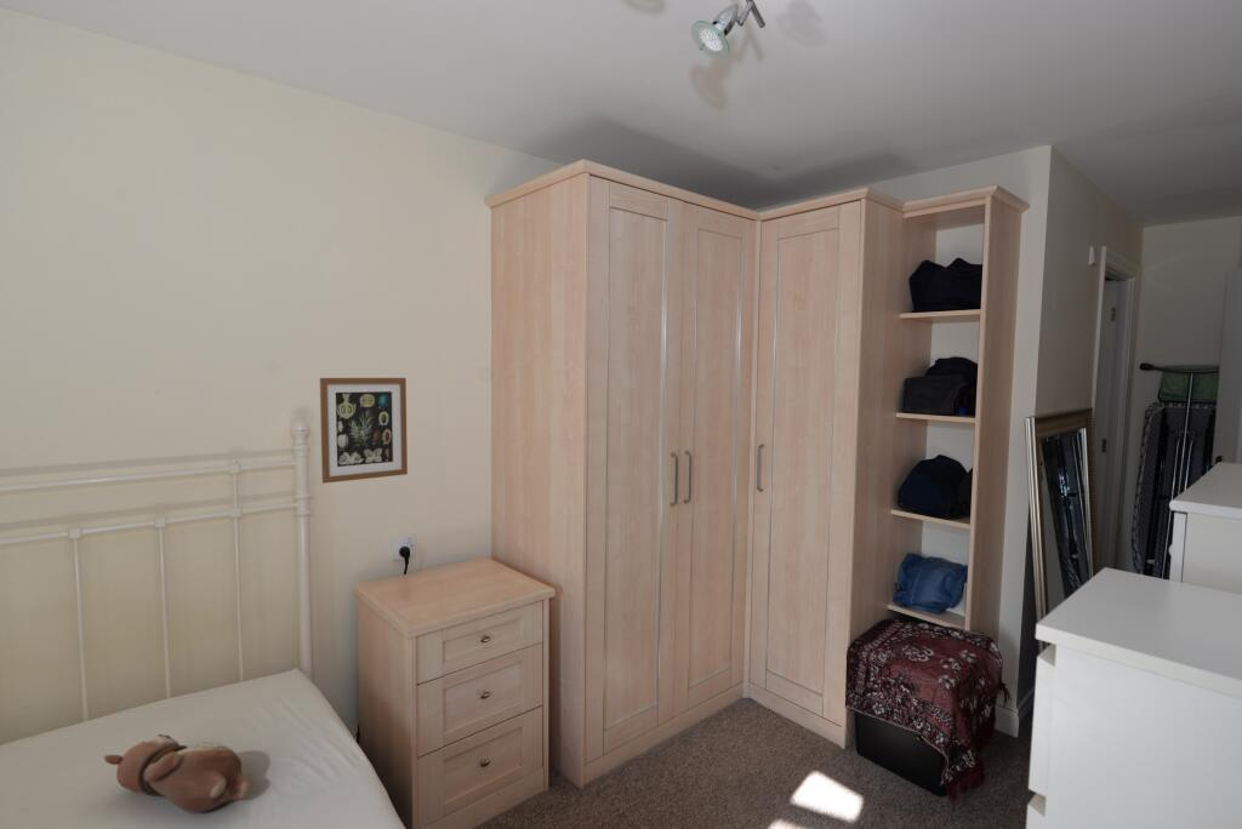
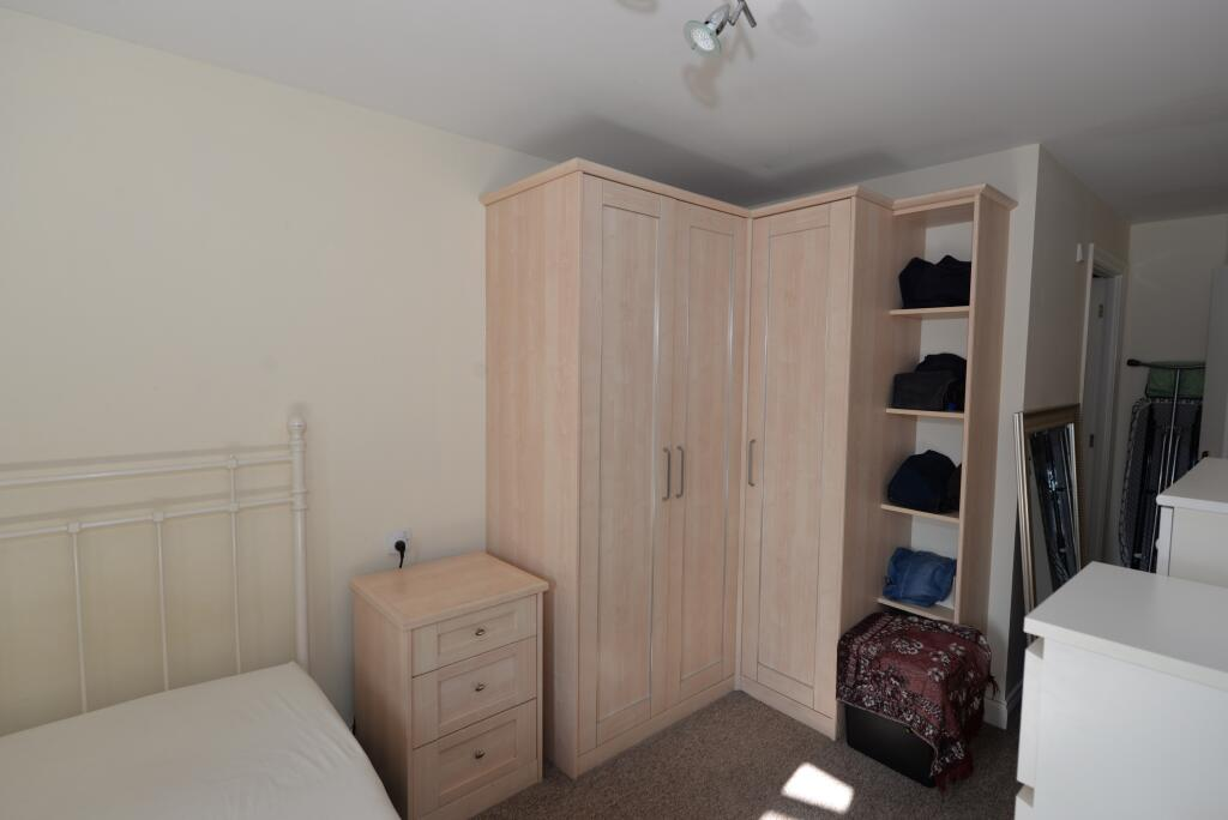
- teddy bear [103,733,252,814]
- wall art [319,377,409,485]
